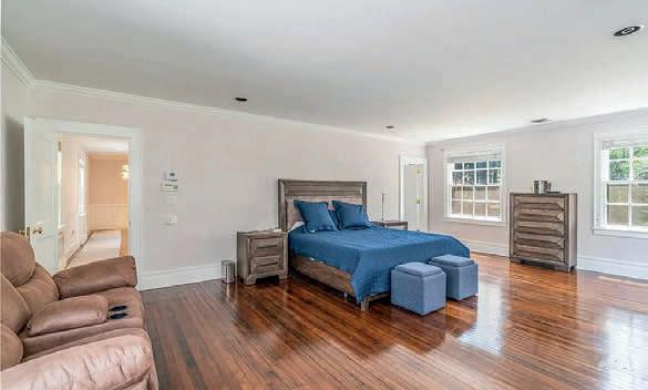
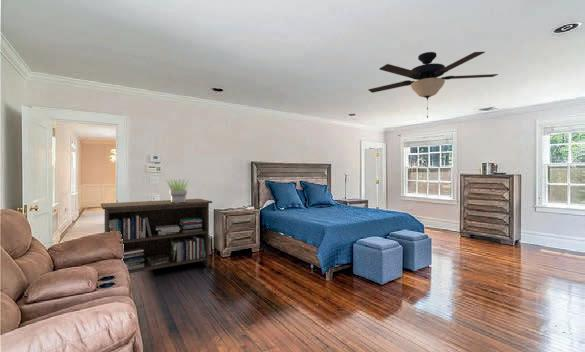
+ storage cabinet [100,198,213,274]
+ ceiling fan [367,51,499,119]
+ potted plant [164,178,192,203]
